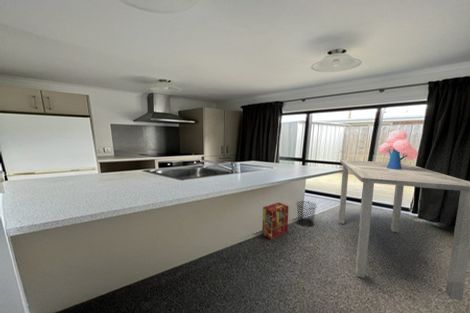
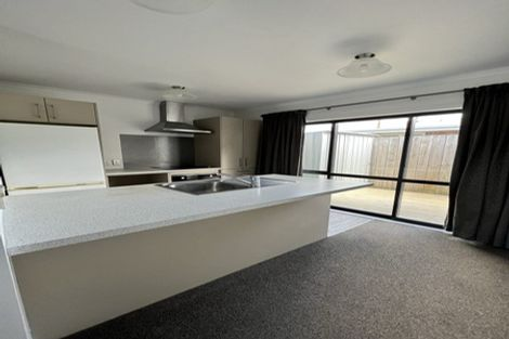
- bouquet [378,129,419,170]
- dining table [338,159,470,302]
- waste bin [295,200,317,228]
- product box [261,202,290,241]
